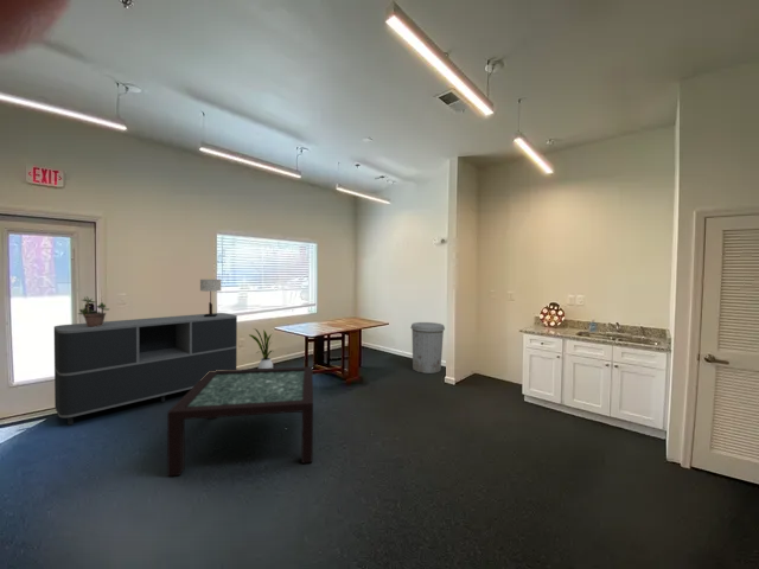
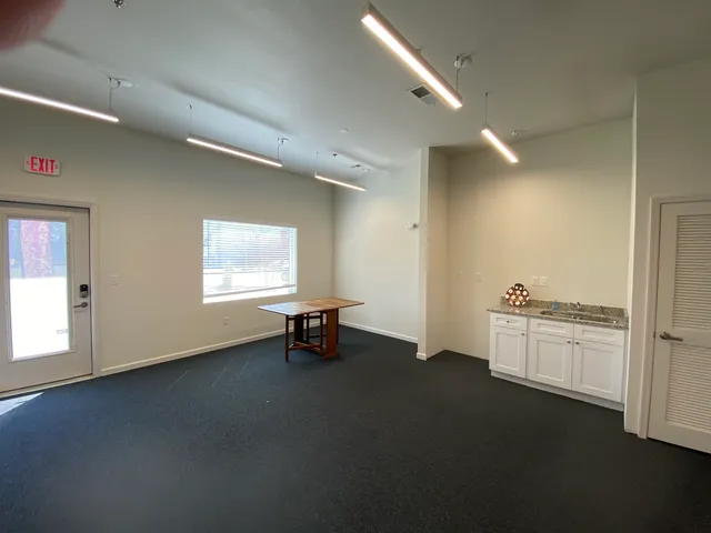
- house plant [248,327,274,369]
- trash can [409,321,446,375]
- table lamp [199,279,222,317]
- potted plant [77,295,110,327]
- sideboard [53,312,238,427]
- coffee table [166,365,314,478]
